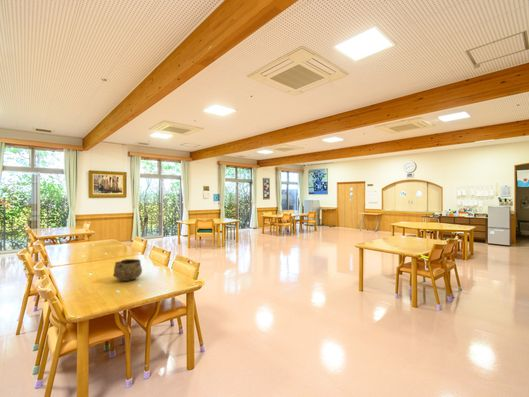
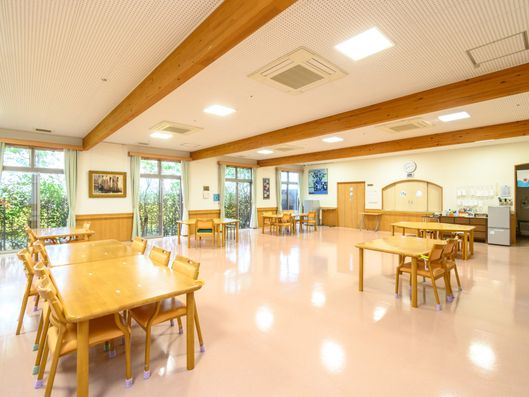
- decorative bowl [112,258,143,282]
